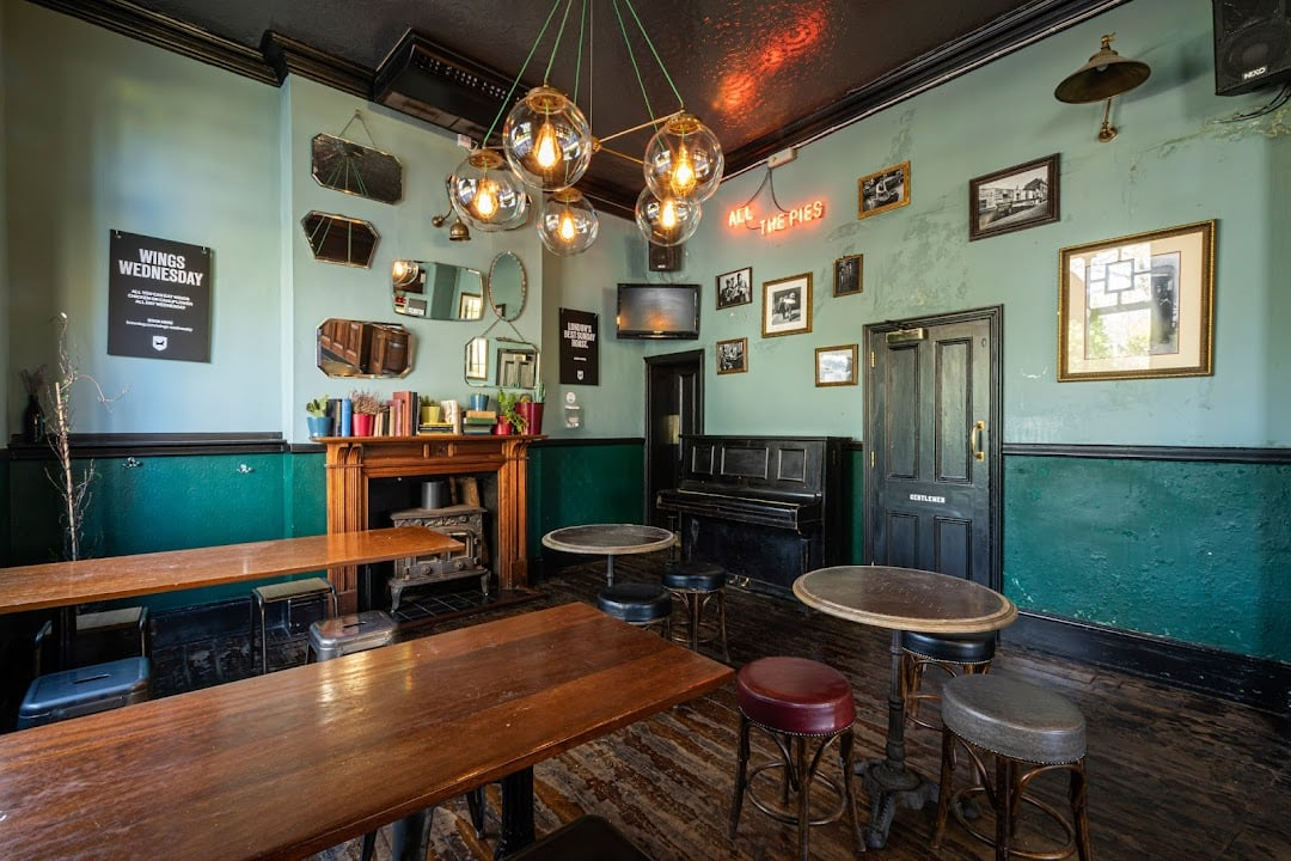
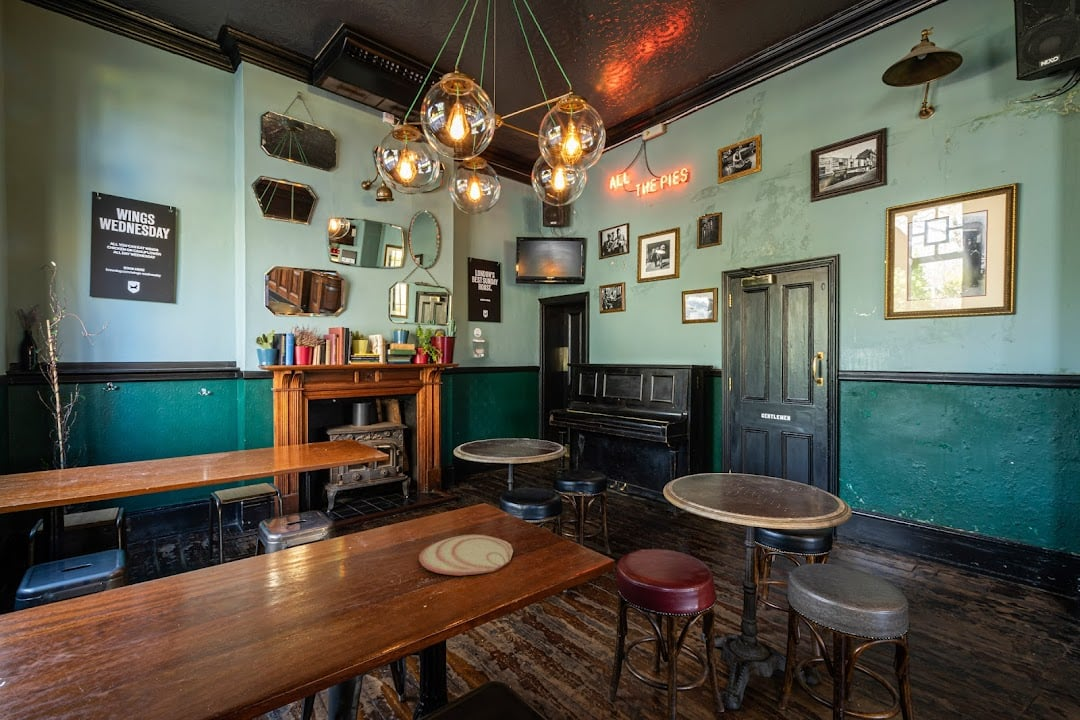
+ plate [418,534,514,576]
